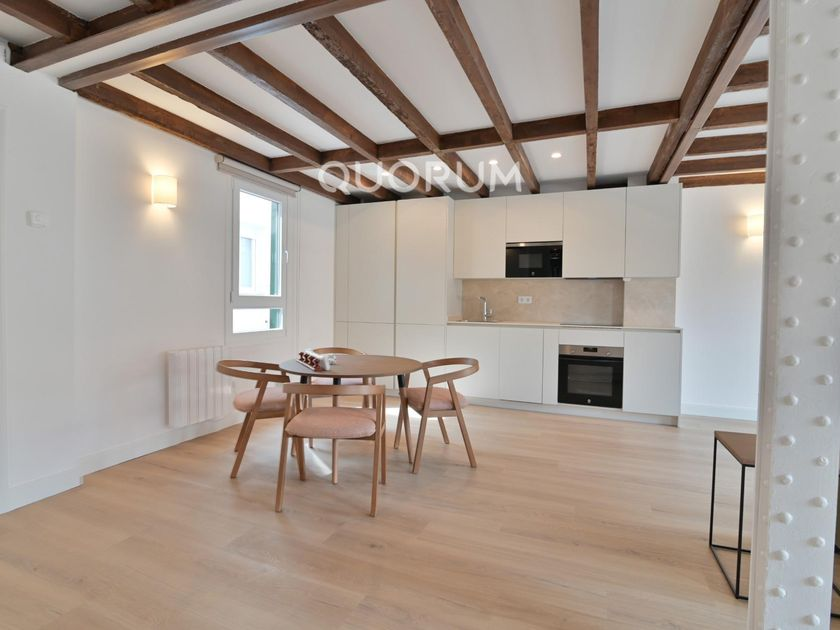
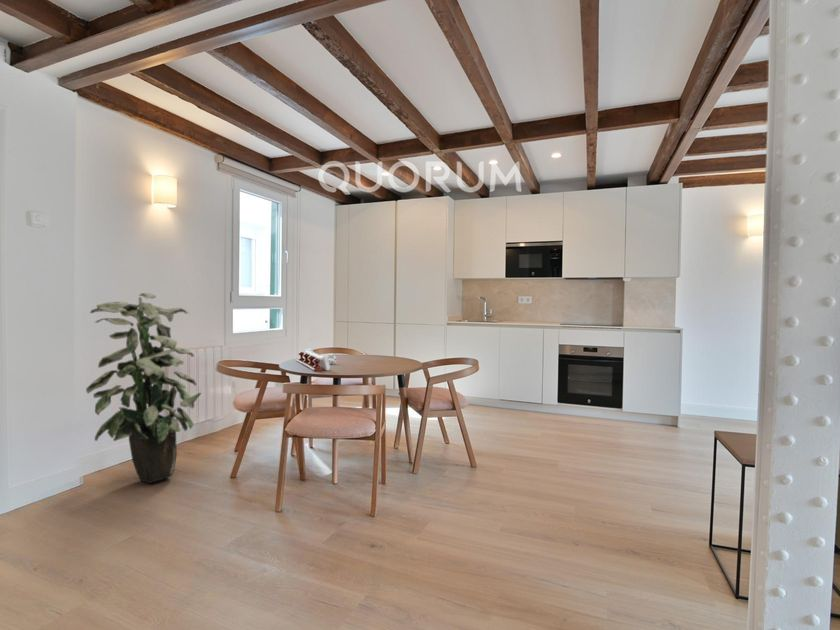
+ indoor plant [85,292,202,484]
